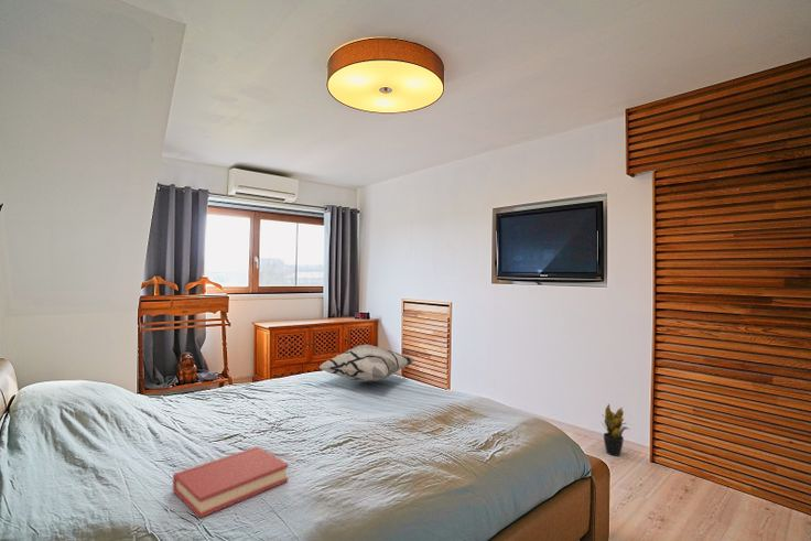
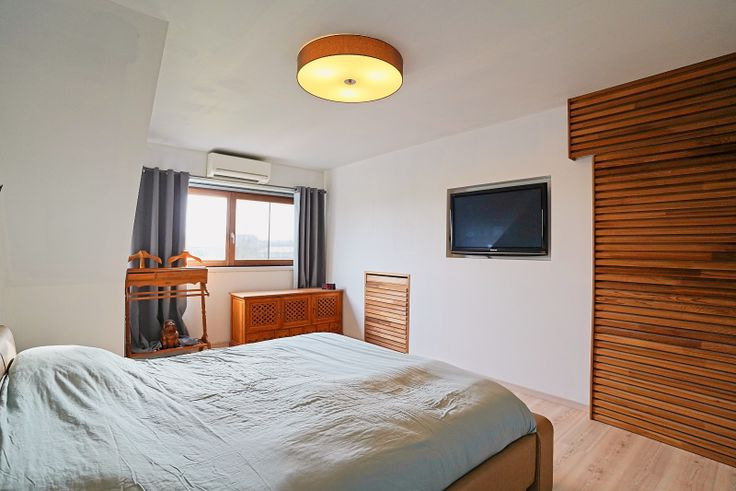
- potted plant [601,403,630,457]
- hardback book [172,445,290,519]
- decorative pillow [318,344,415,383]
